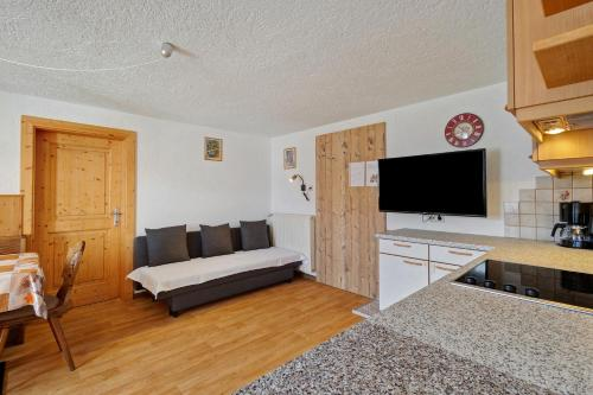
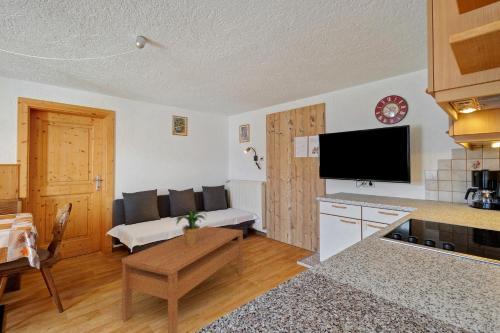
+ coffee table [121,225,244,333]
+ potted plant [175,210,208,245]
